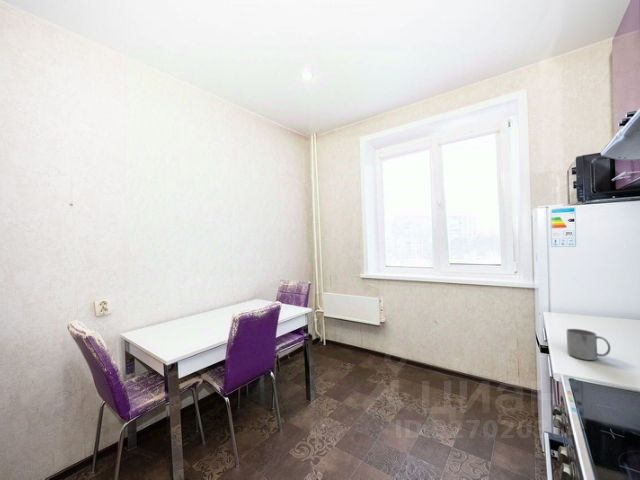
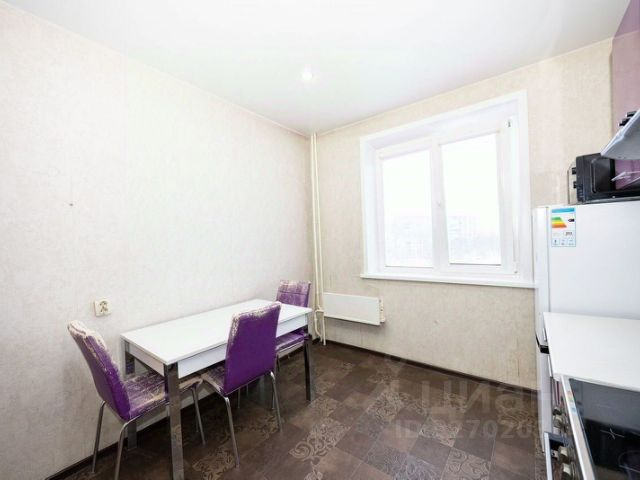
- mug [566,328,611,361]
